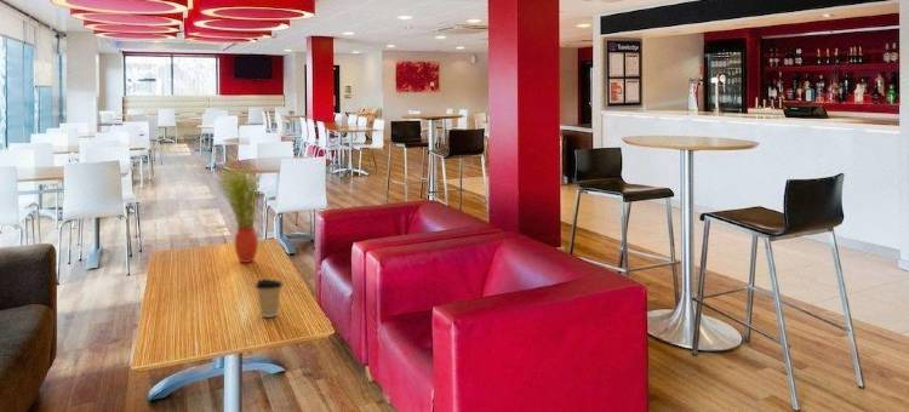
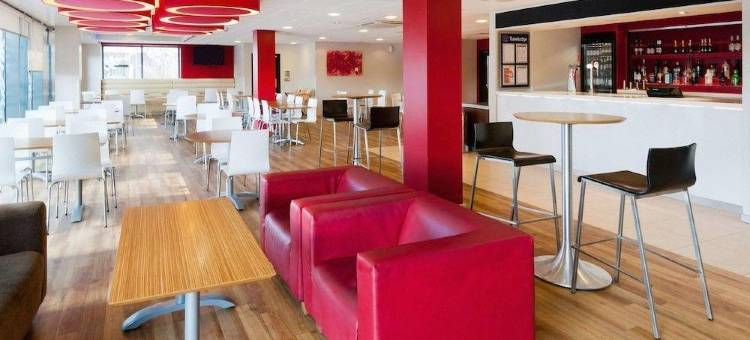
- coffee cup [255,277,284,319]
- potted plant [216,159,263,264]
